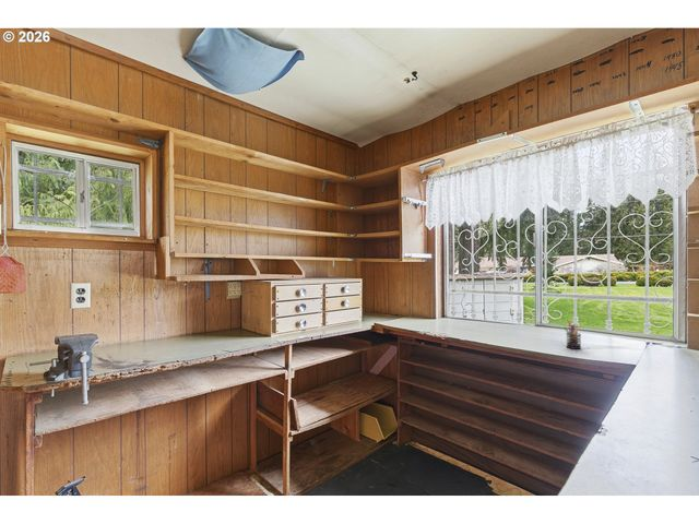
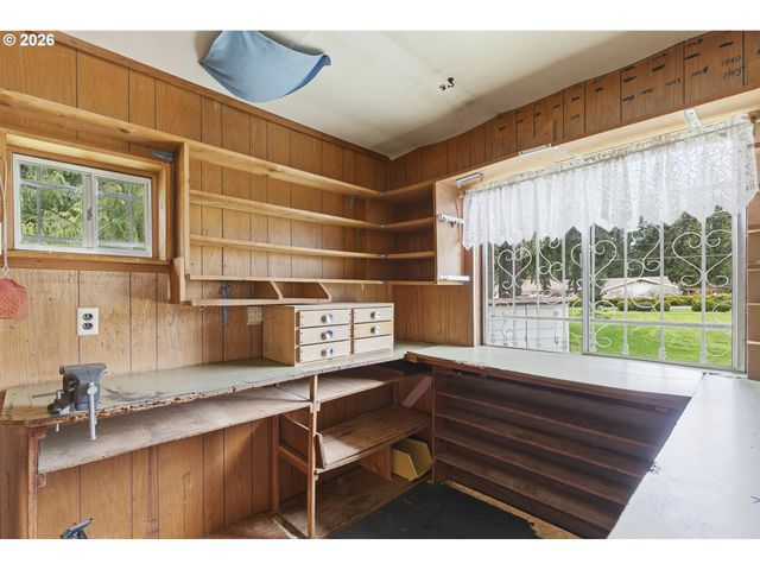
- pen holder [562,321,582,350]
